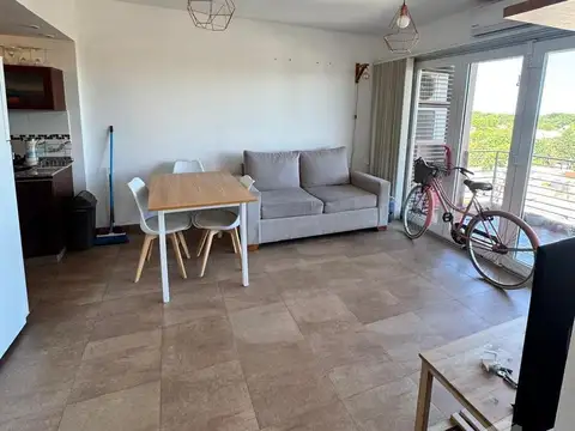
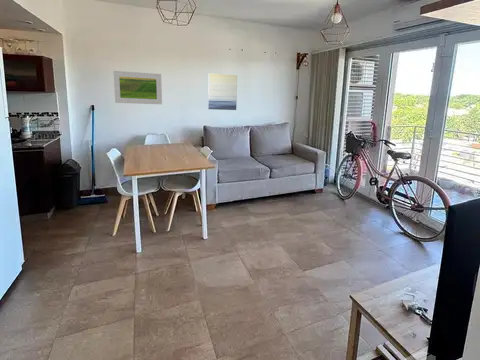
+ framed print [112,70,163,105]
+ wall art [207,72,238,111]
